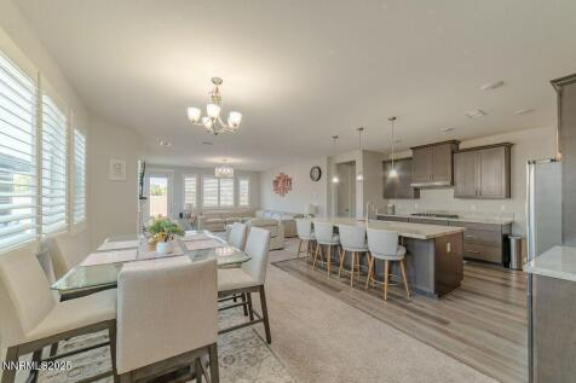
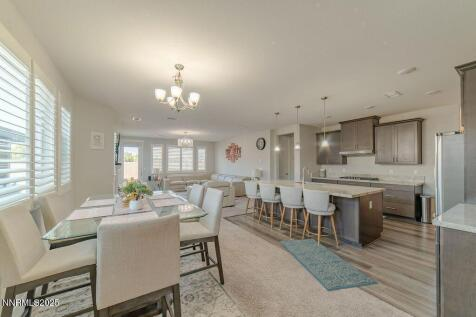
+ rug [278,237,379,292]
